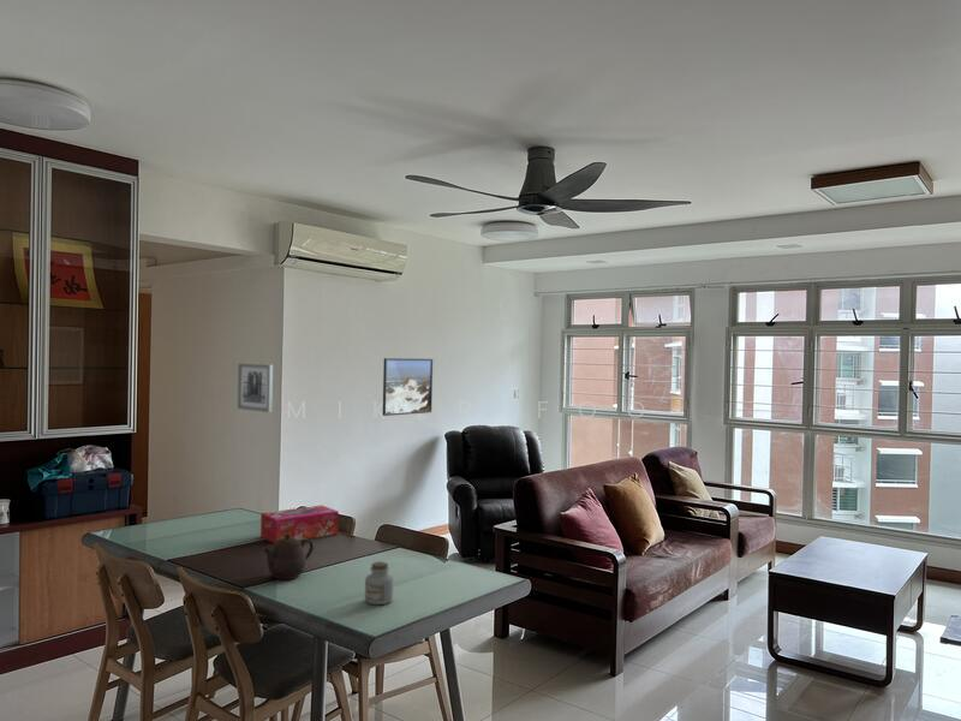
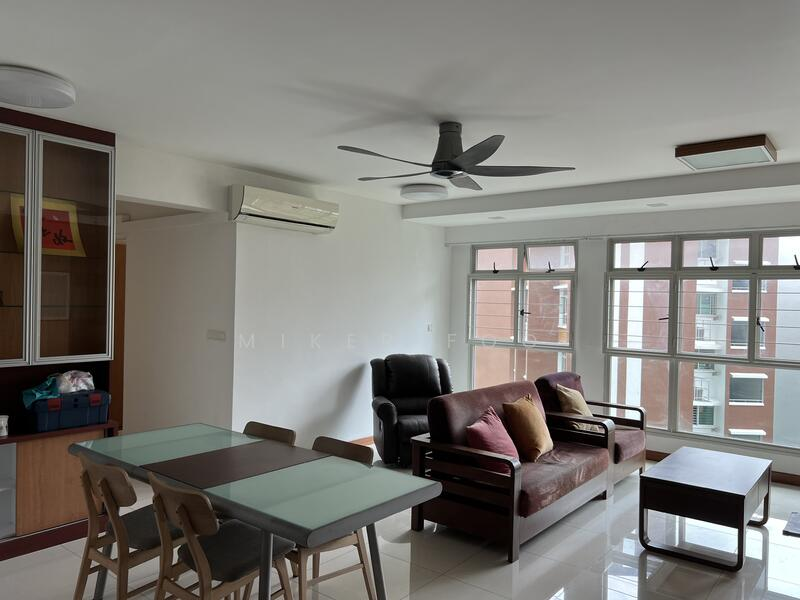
- jar [364,560,395,606]
- tissue box [259,505,340,544]
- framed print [382,357,434,417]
- wall art [237,363,274,413]
- teapot [263,534,315,582]
